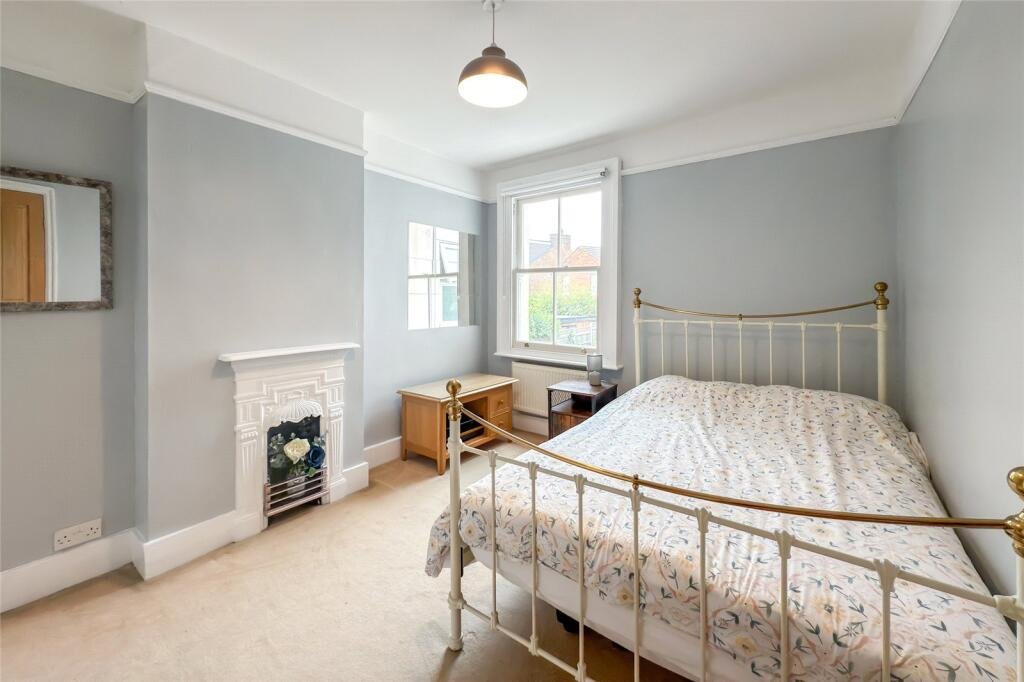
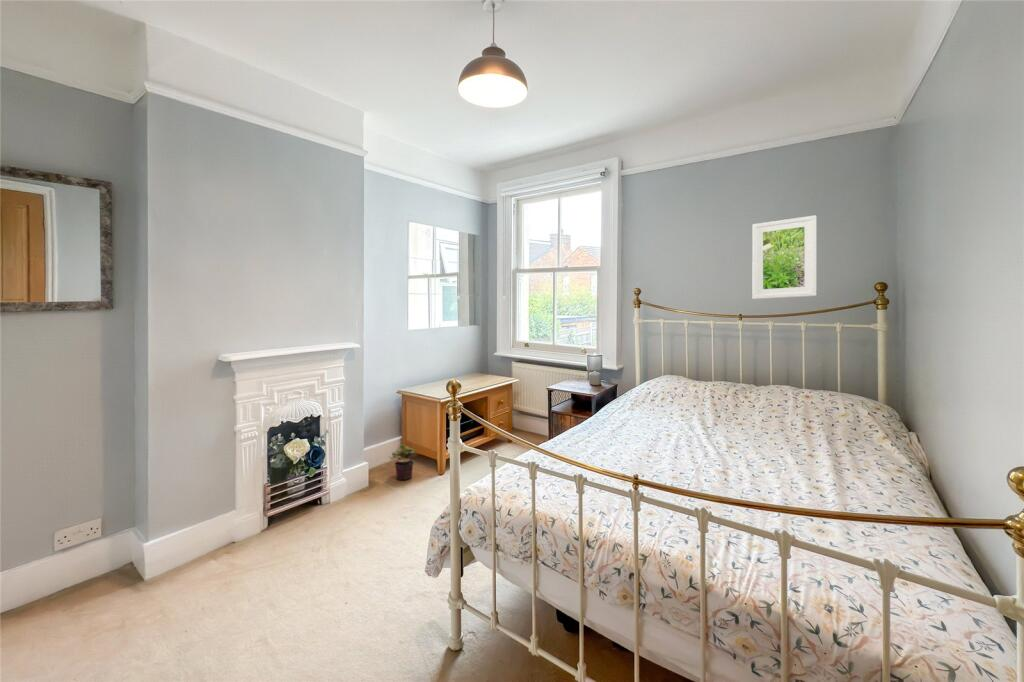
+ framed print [751,214,817,300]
+ potted plant [388,444,417,481]
